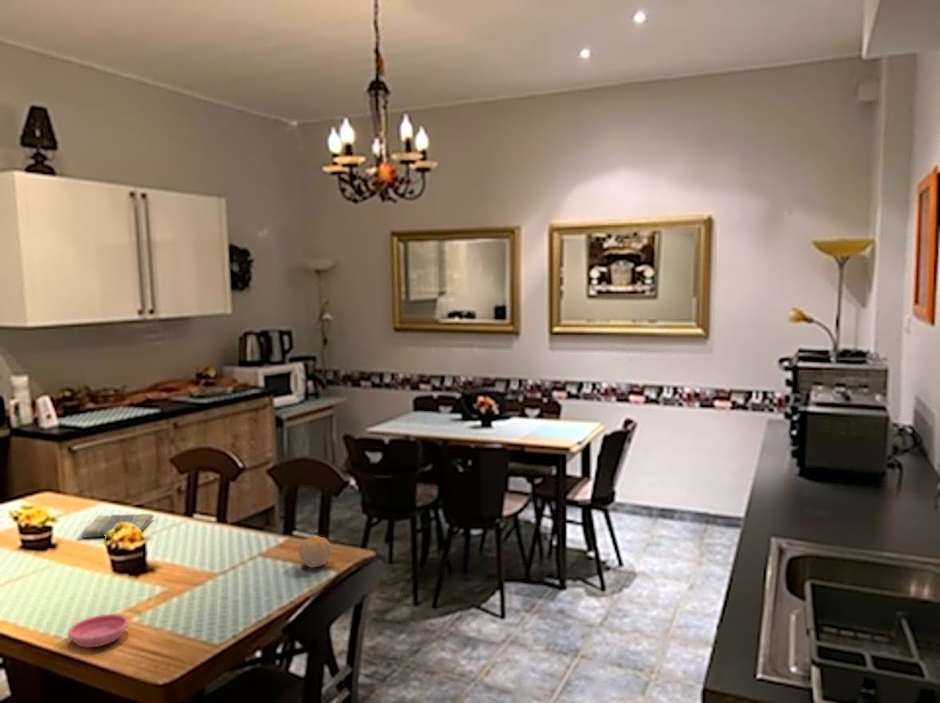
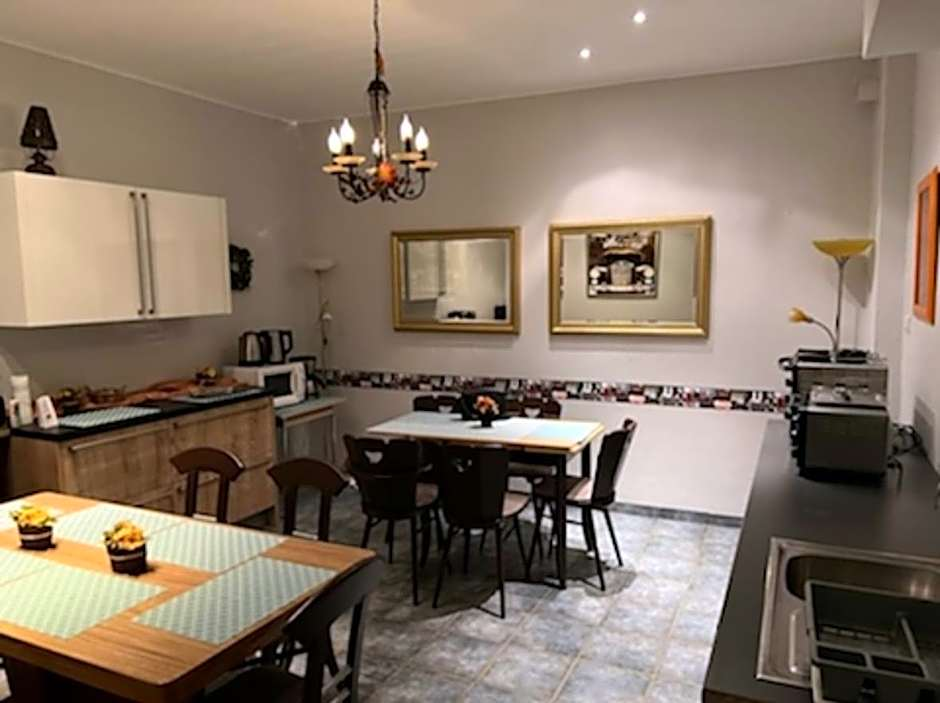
- fruit [298,535,332,569]
- dish towel [81,513,155,538]
- saucer [67,613,130,648]
